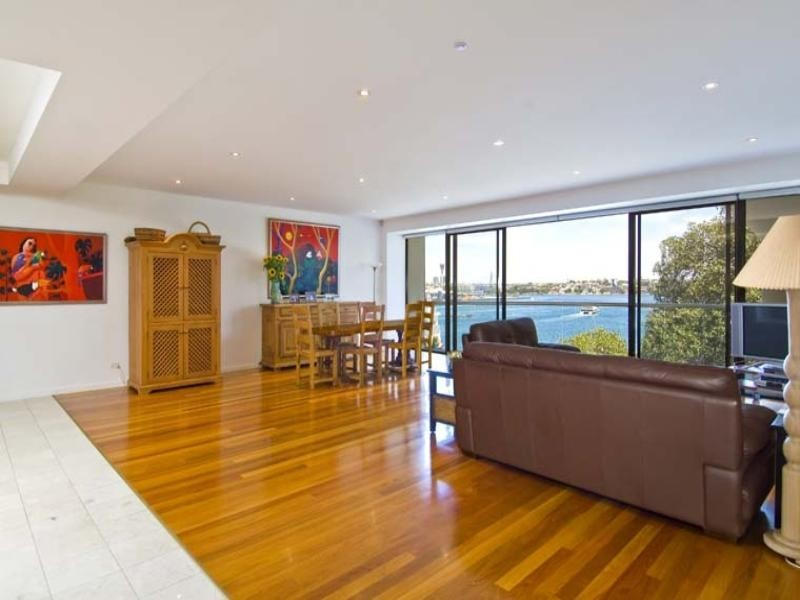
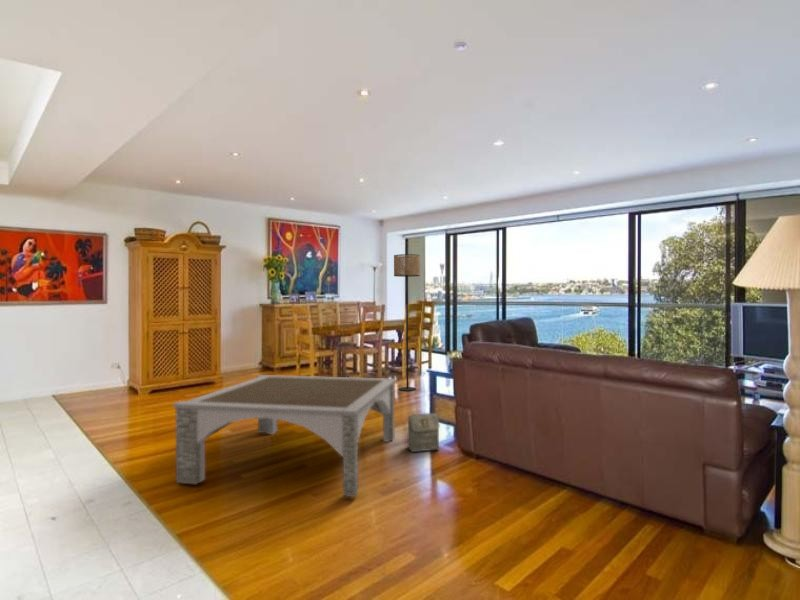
+ coffee table [171,374,397,498]
+ bag [406,412,441,453]
+ floor lamp [393,253,421,392]
